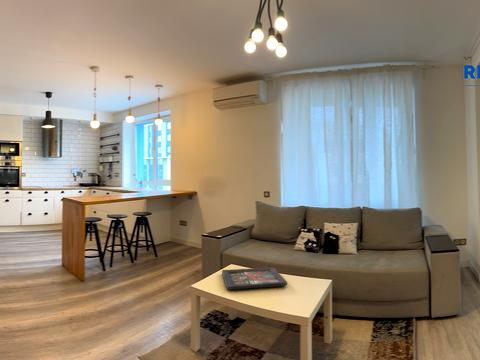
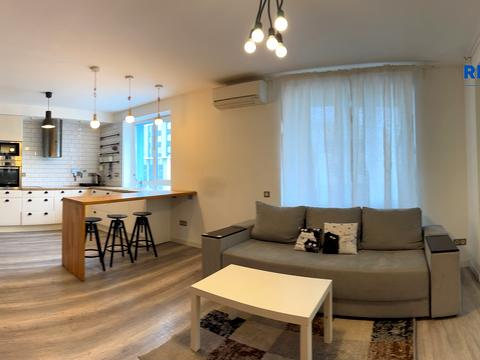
- decorative tray [221,266,288,291]
